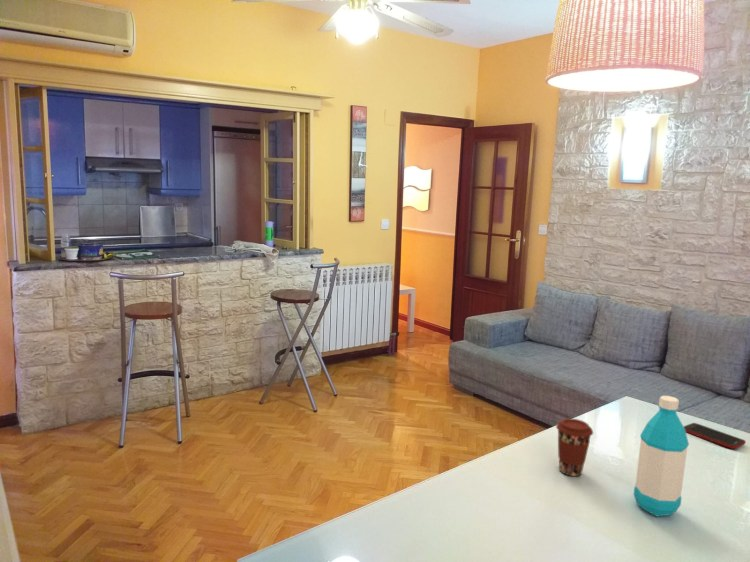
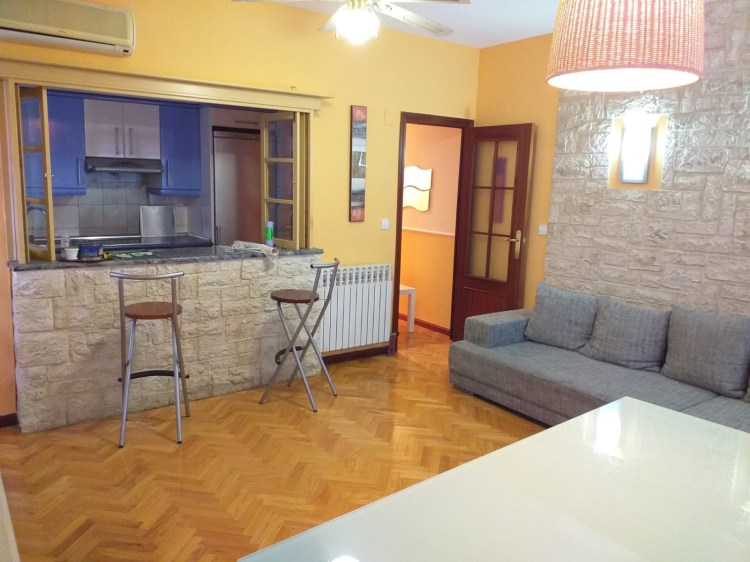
- cell phone [683,422,747,450]
- coffee cup [555,418,594,477]
- water bottle [633,395,690,517]
